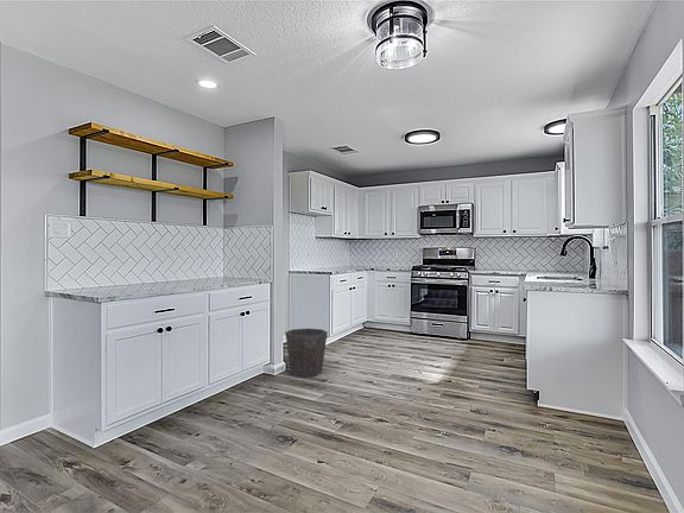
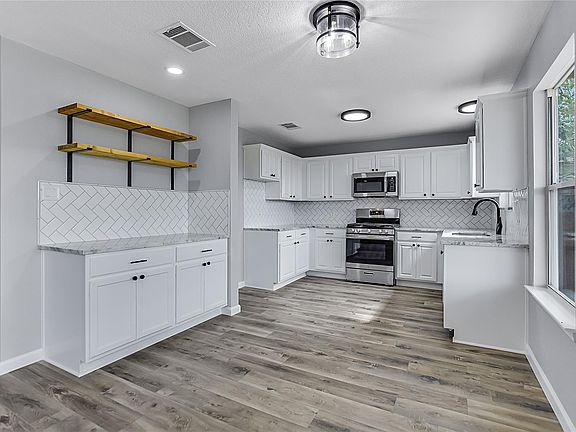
- waste bin [284,328,329,378]
